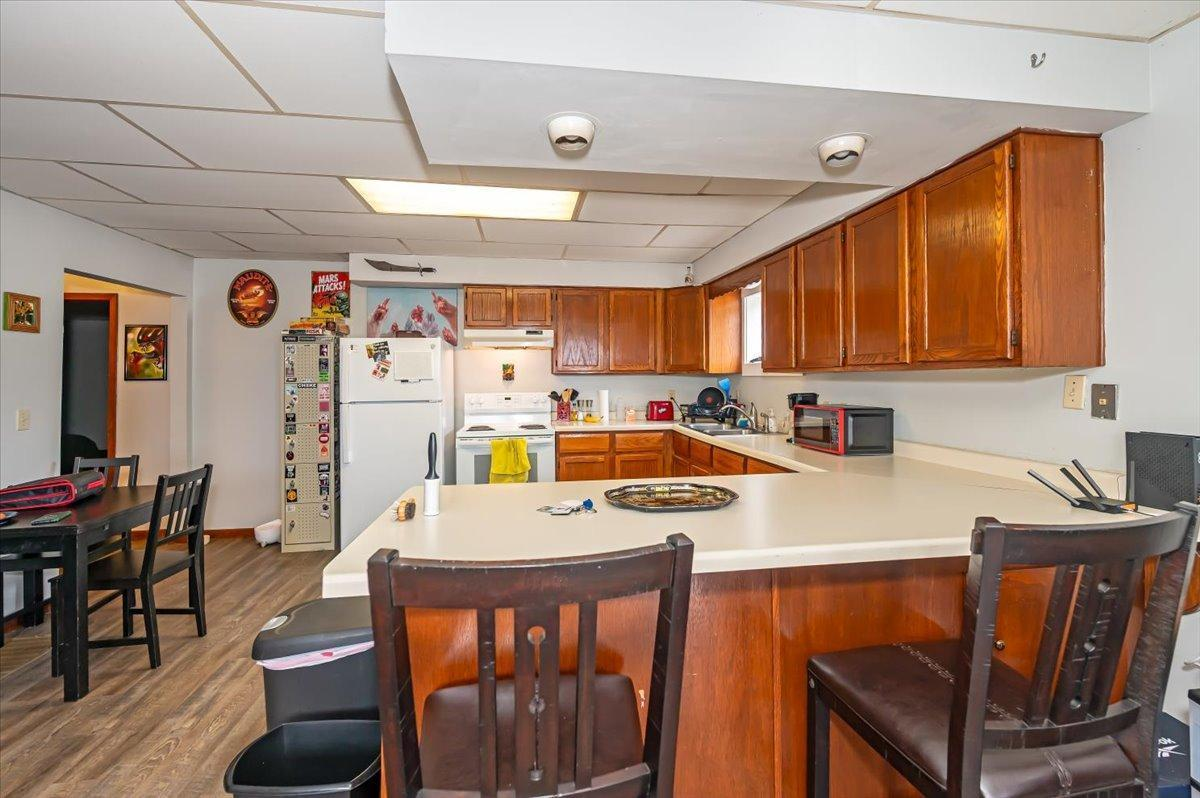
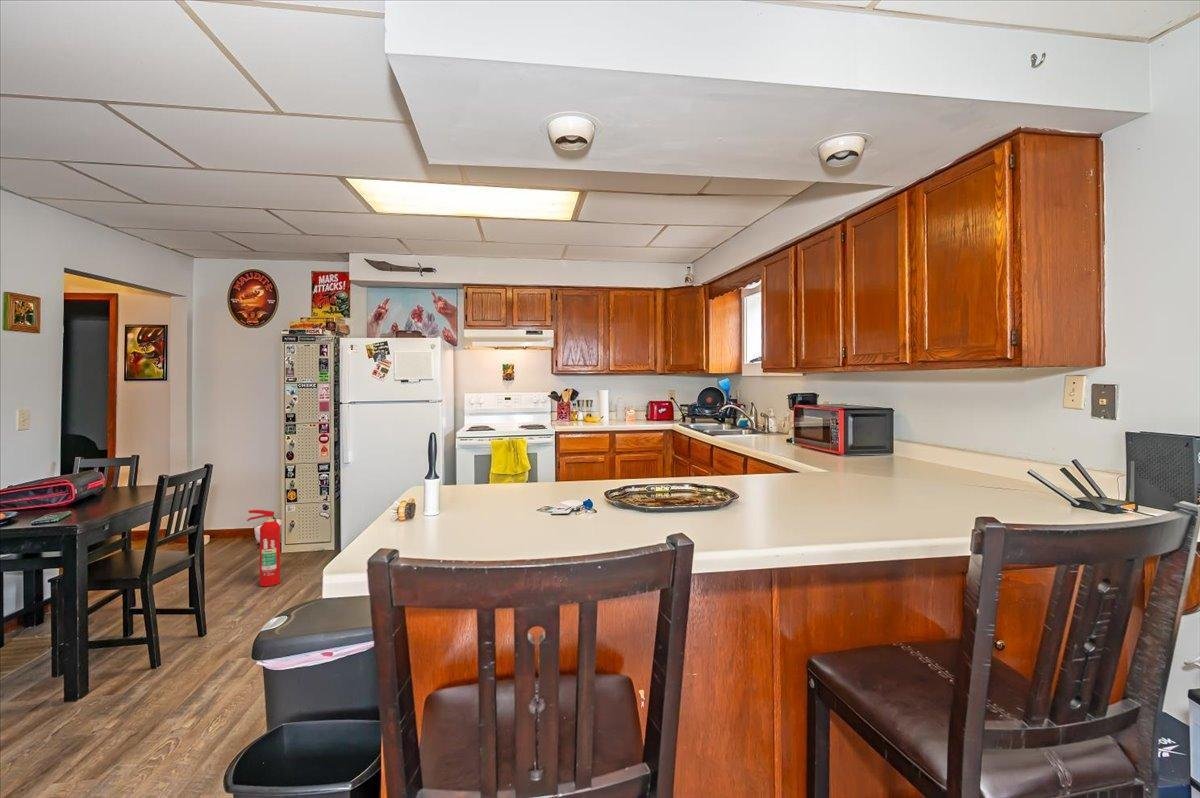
+ fire extinguisher [246,509,281,587]
